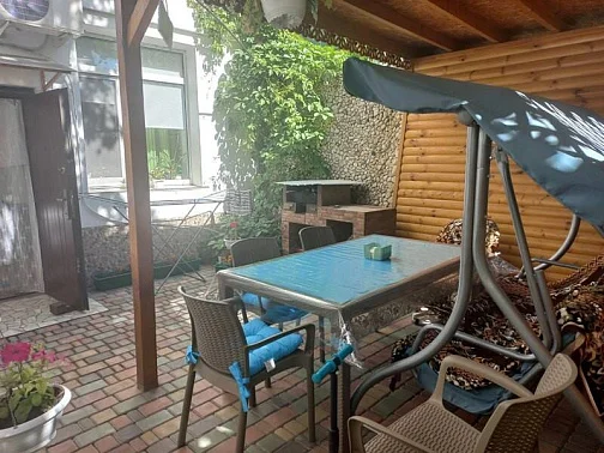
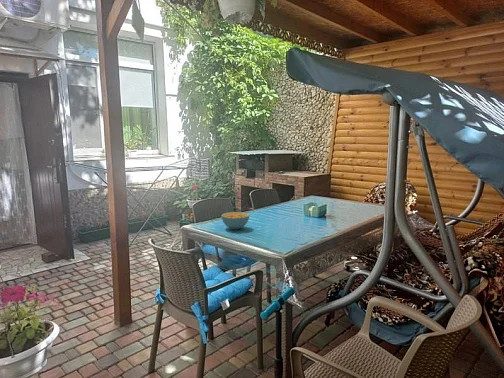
+ cereal bowl [220,211,250,231]
